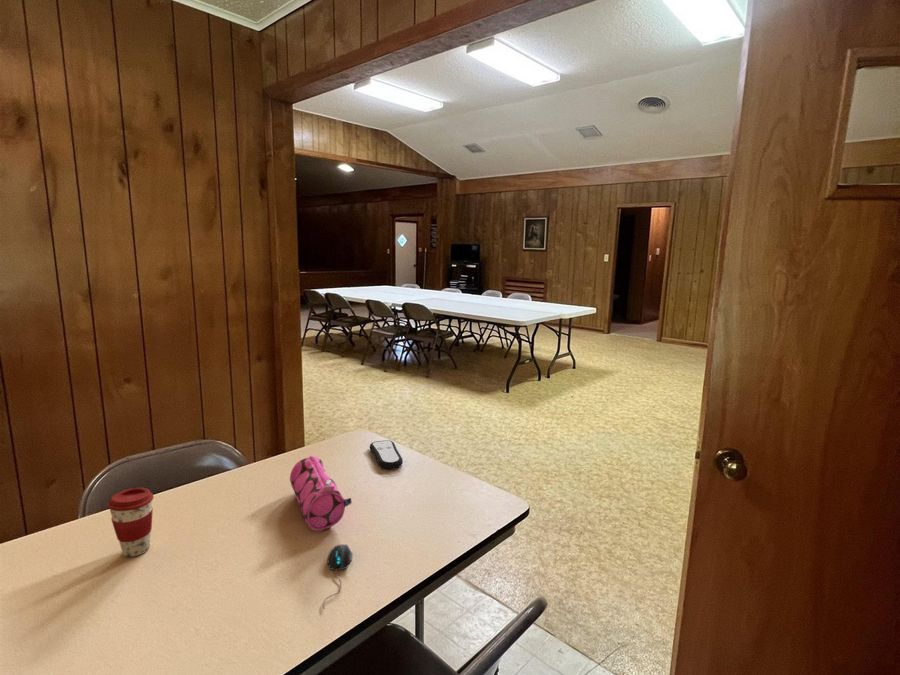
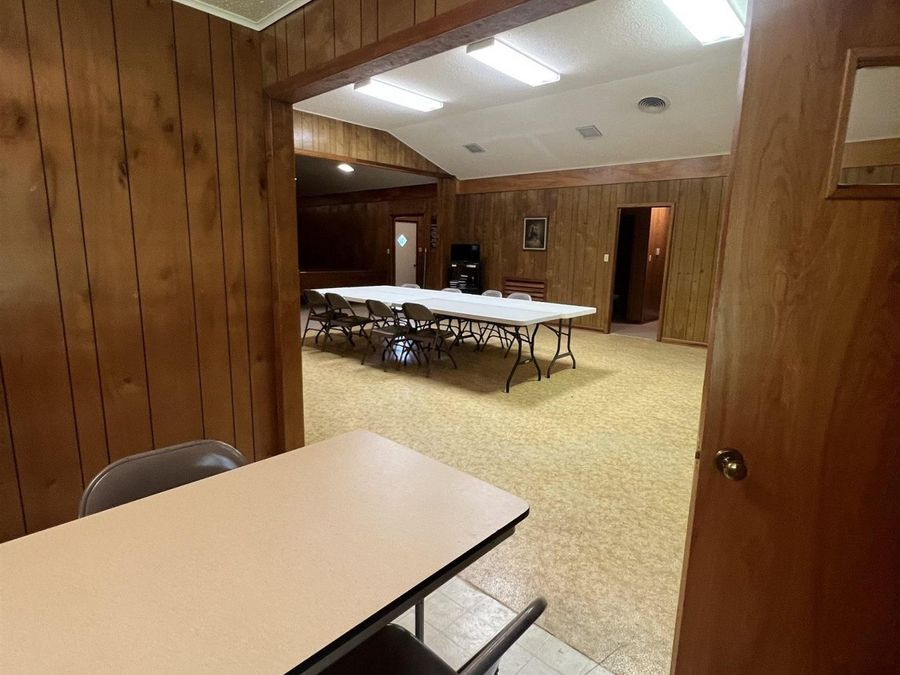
- pencil case [289,455,352,532]
- remote control [369,439,404,470]
- mouse [322,544,354,610]
- coffee cup [107,487,155,558]
